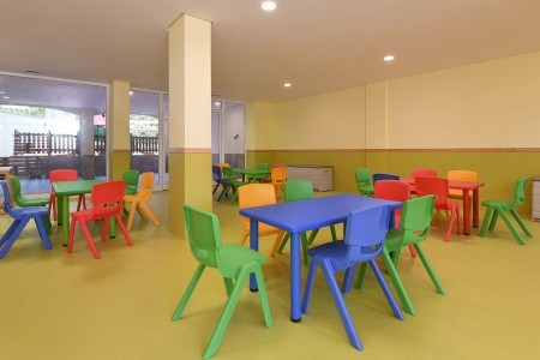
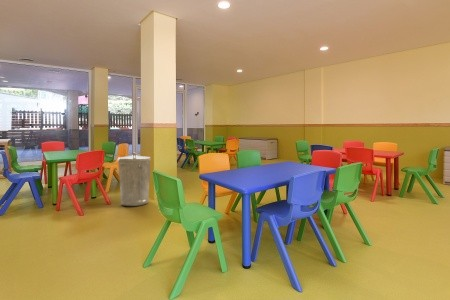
+ trash can [117,152,152,207]
